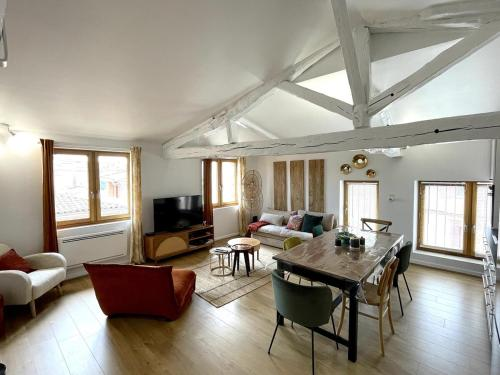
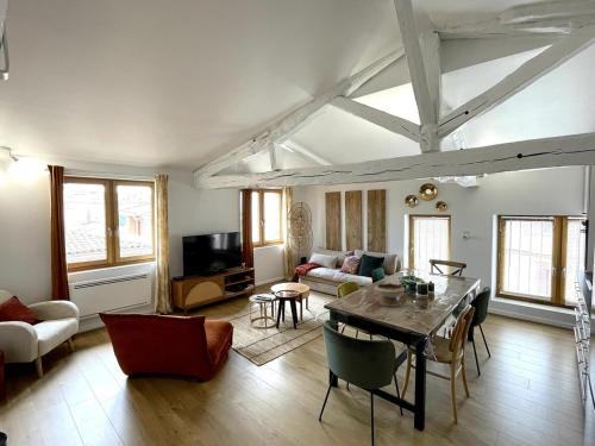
+ bowl [374,282,406,308]
